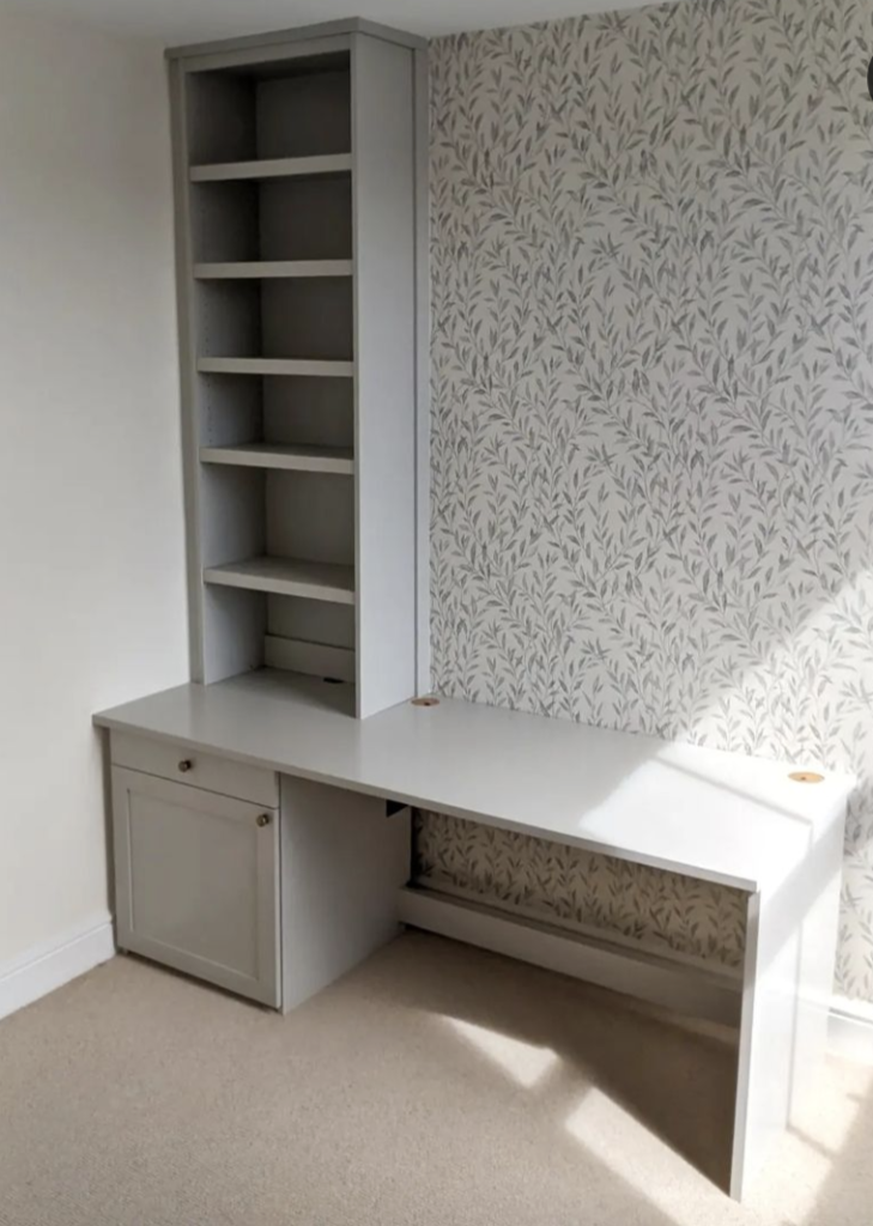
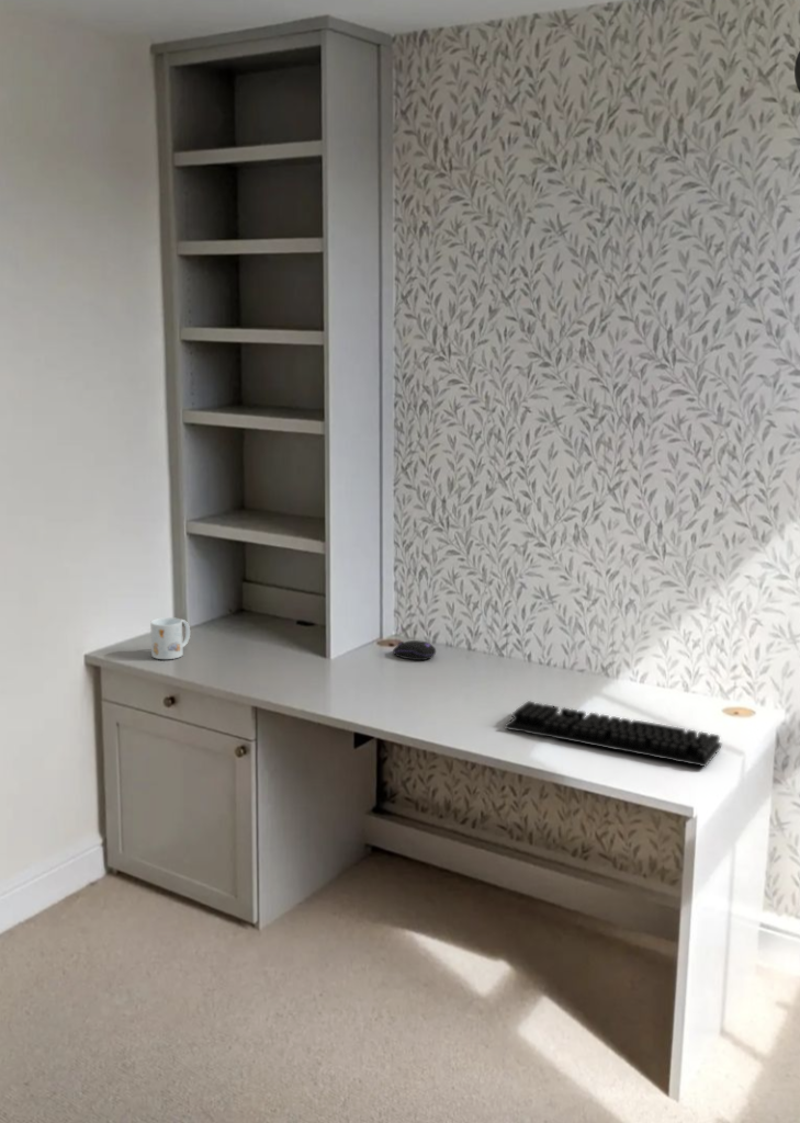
+ computer mouse [392,639,437,661]
+ mug [149,616,191,660]
+ keyboard [504,700,723,768]
